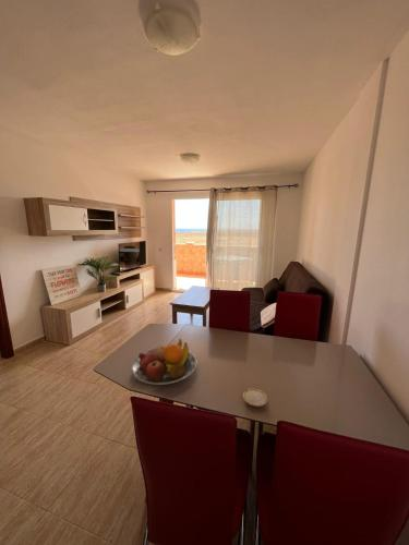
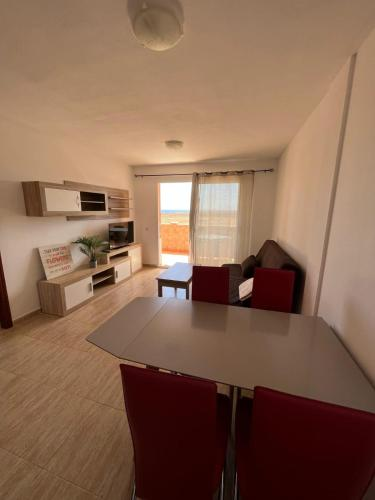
- fruit bowl [131,338,197,386]
- wood slice [242,388,268,409]
